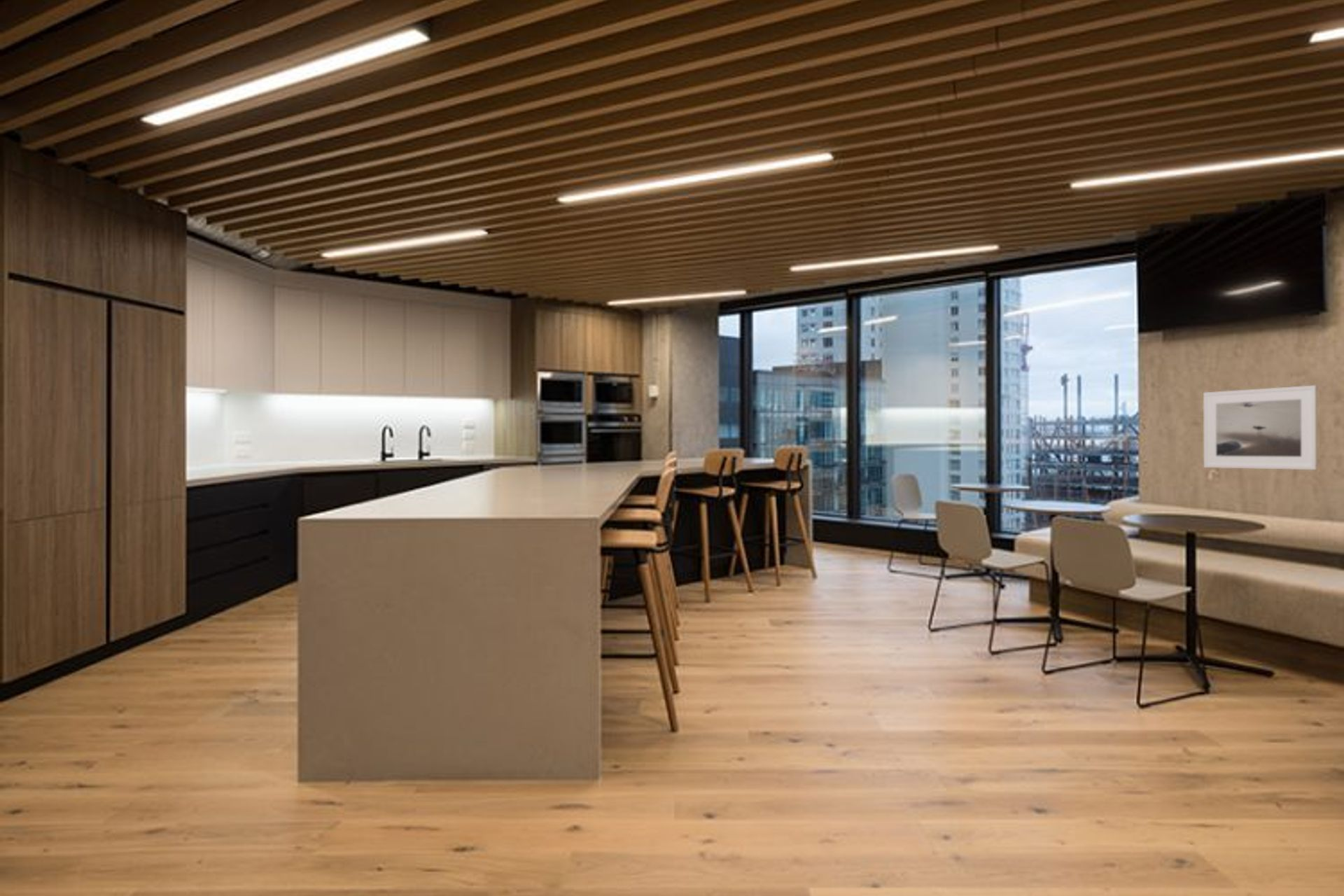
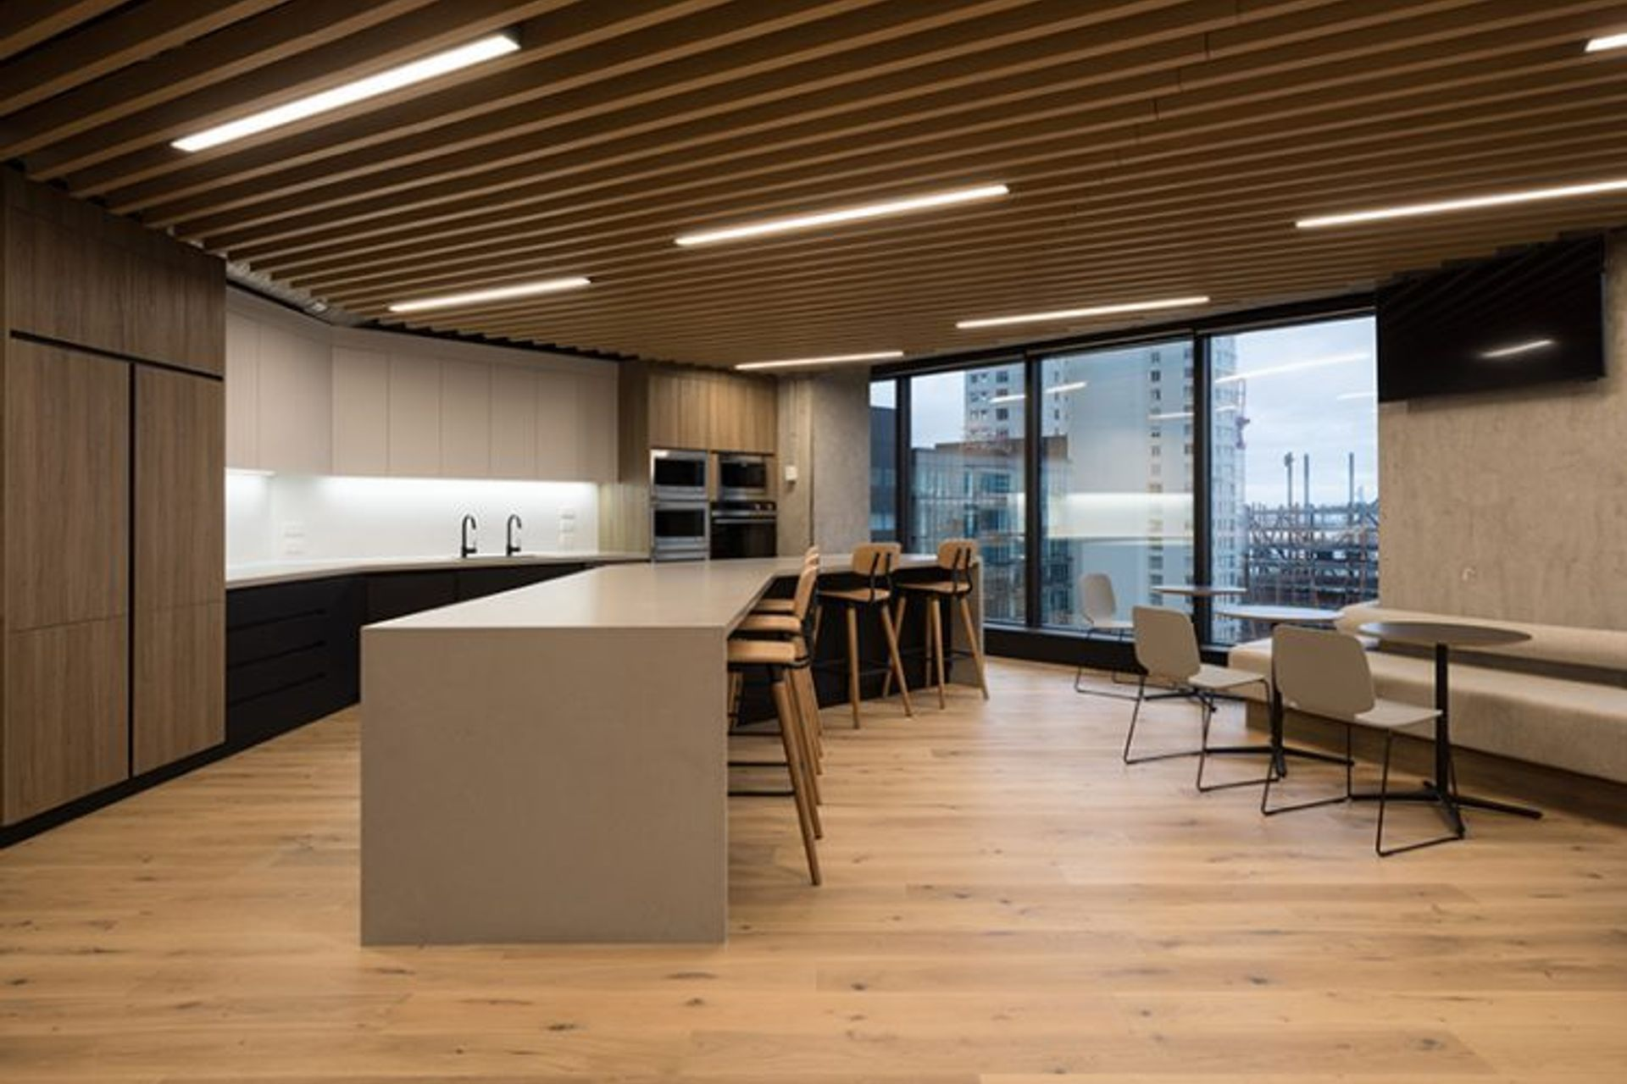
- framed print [1203,384,1318,470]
